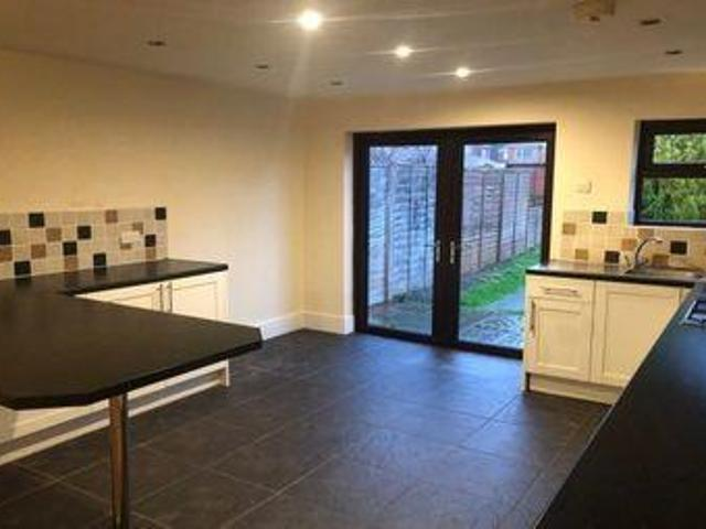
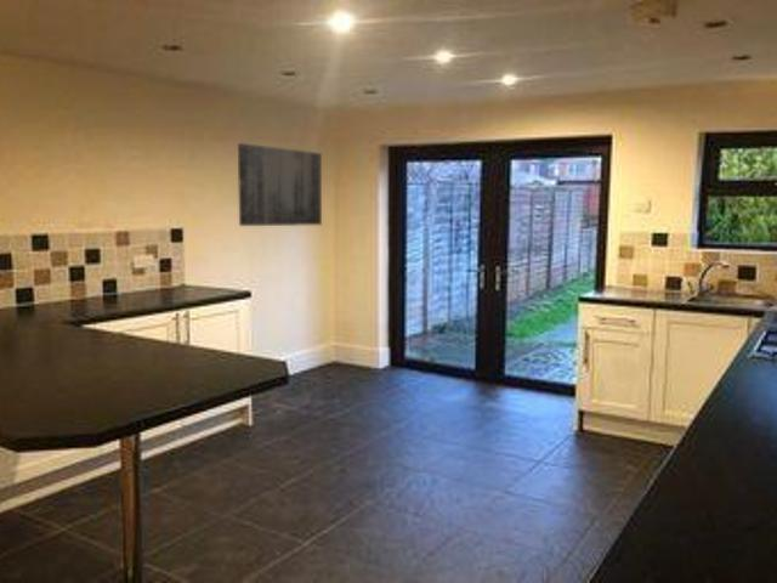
+ wall art [237,142,323,227]
